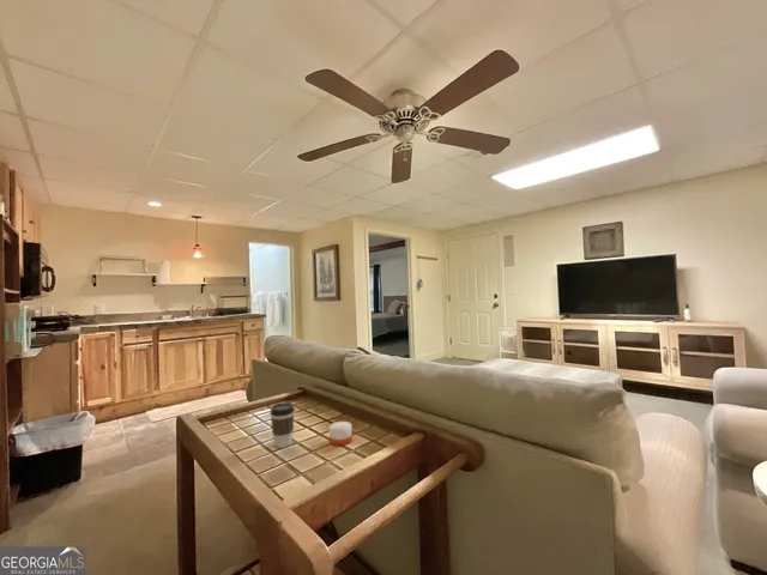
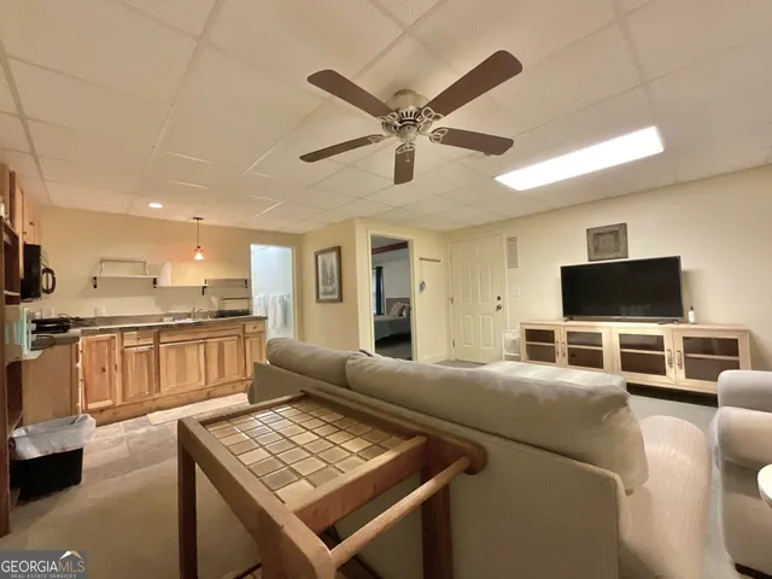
- candle [328,412,354,447]
- coffee cup [268,401,296,449]
